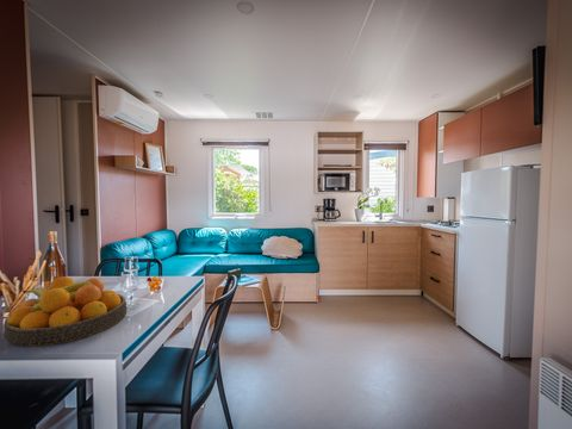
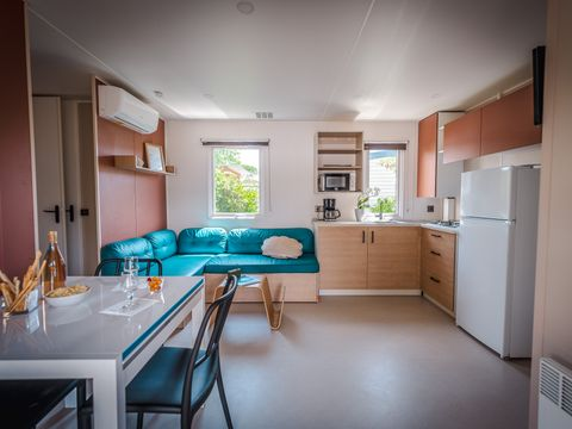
- fruit bowl [2,275,128,348]
